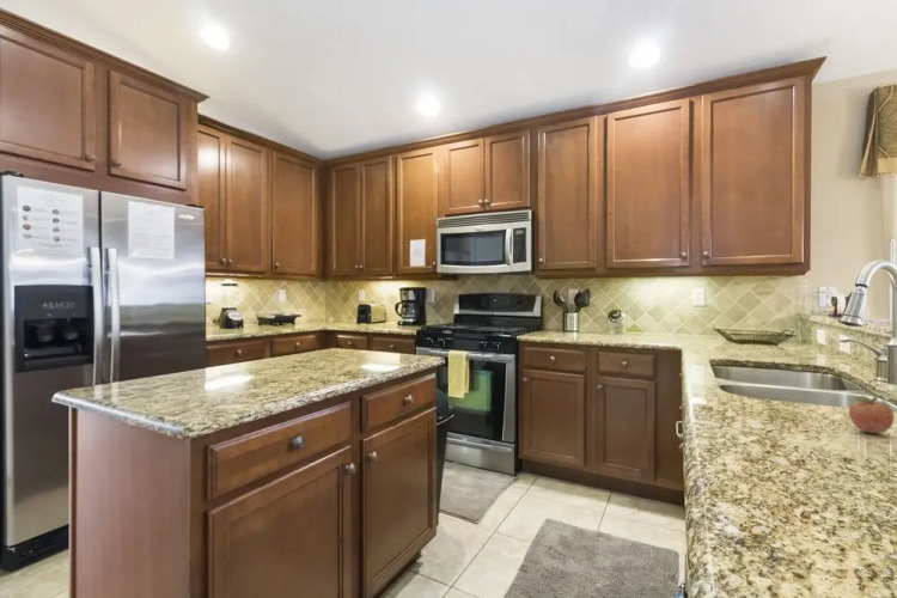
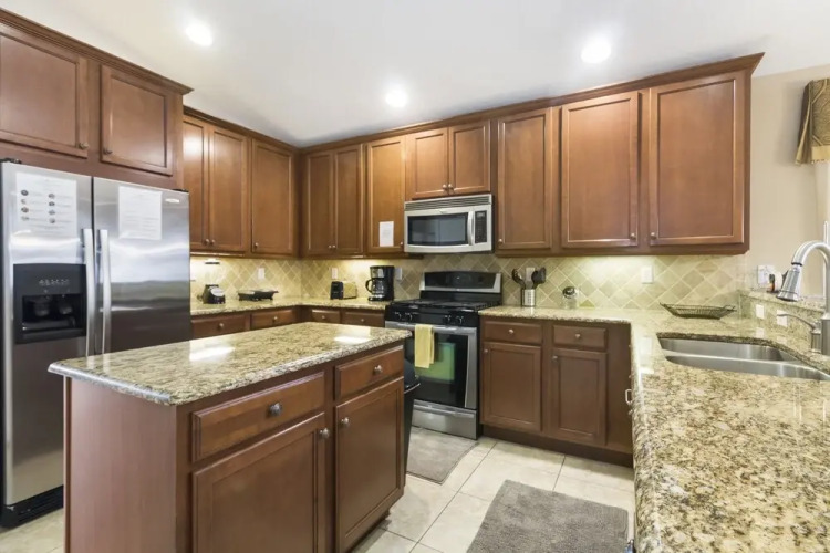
- fruit [848,395,895,434]
